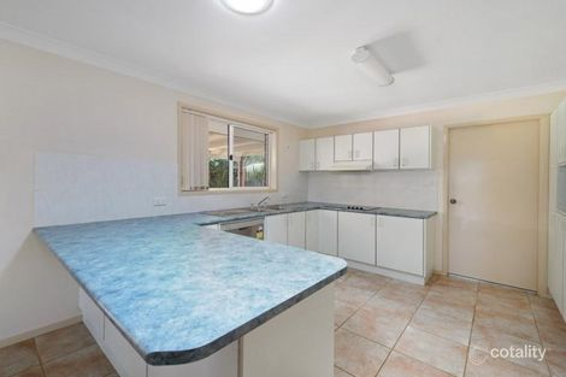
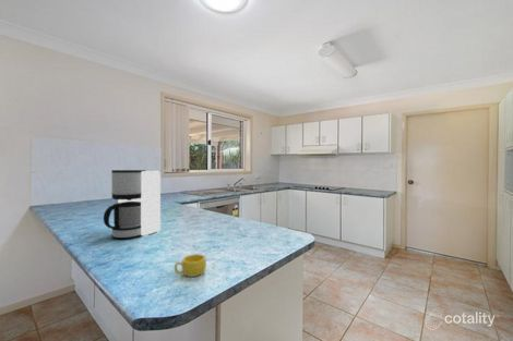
+ coffee maker [103,169,162,240]
+ cup [174,253,207,278]
